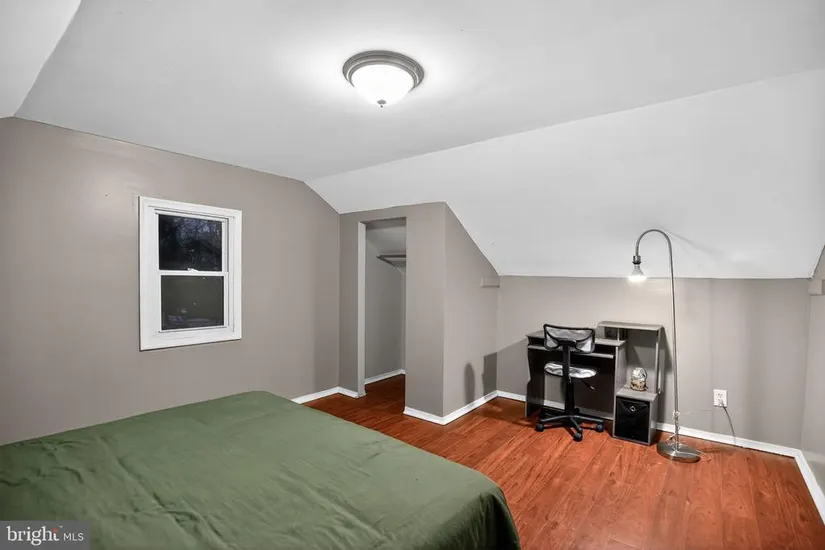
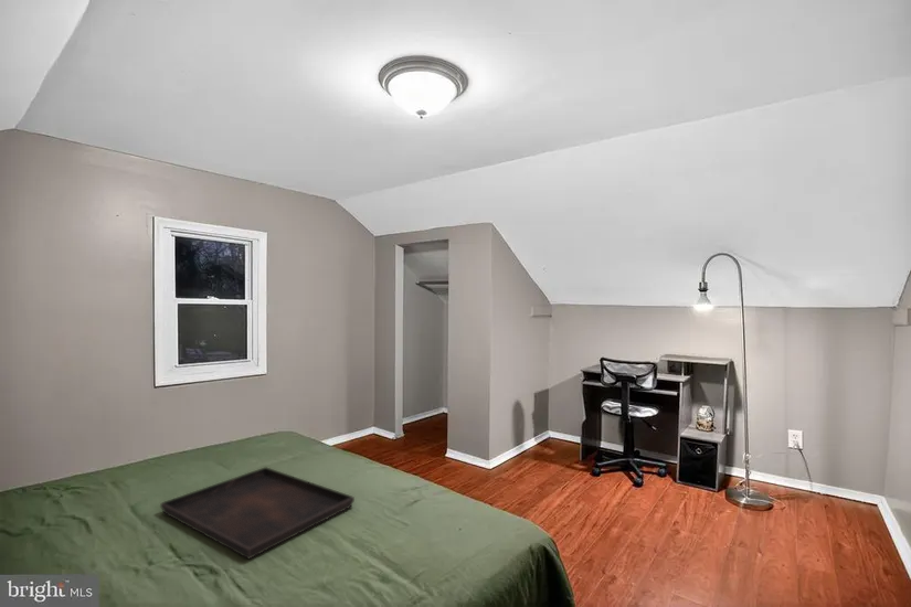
+ serving tray [159,466,356,560]
